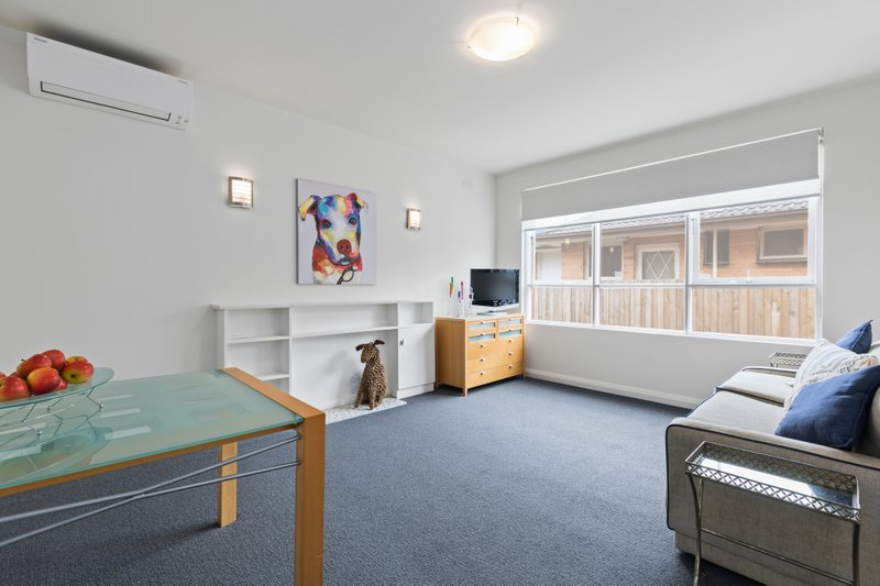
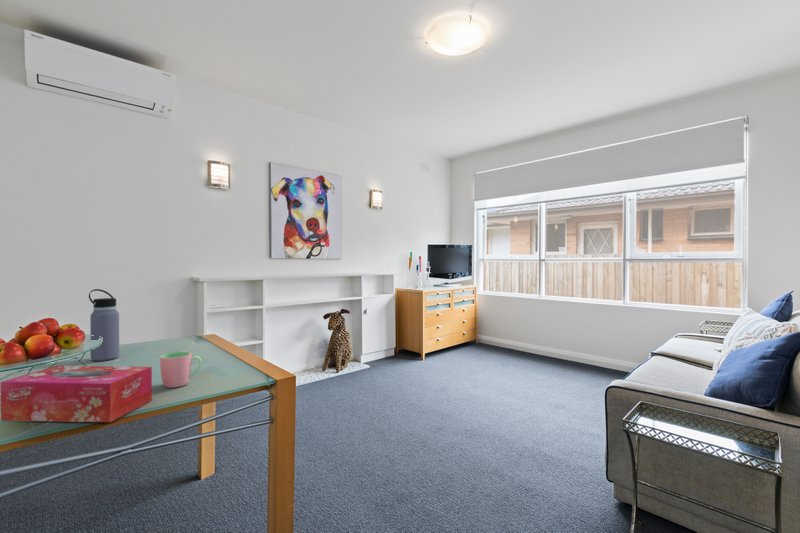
+ tissue box [0,365,153,423]
+ water bottle [88,288,120,362]
+ cup [159,351,203,389]
